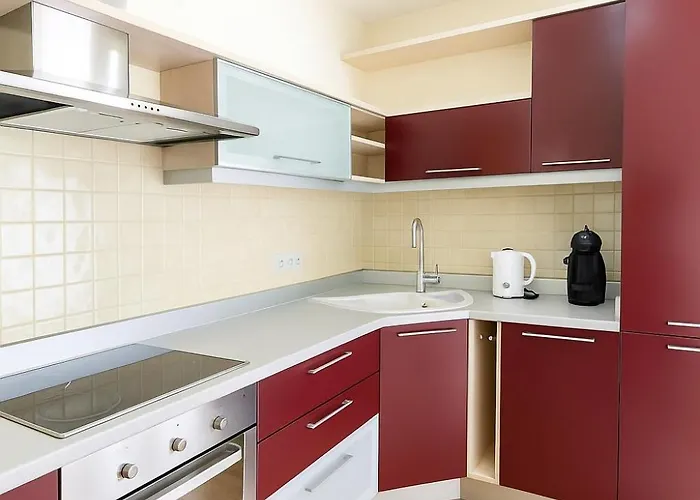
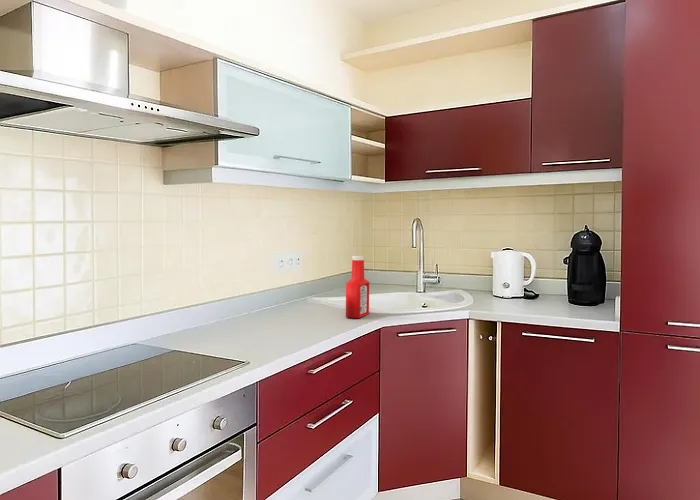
+ soap bottle [345,255,370,319]
